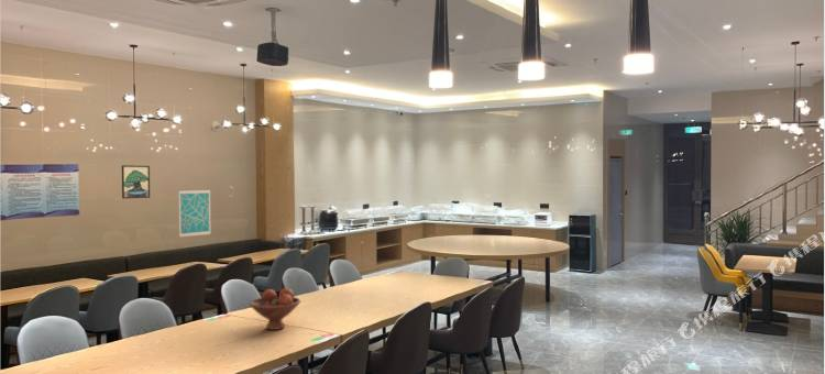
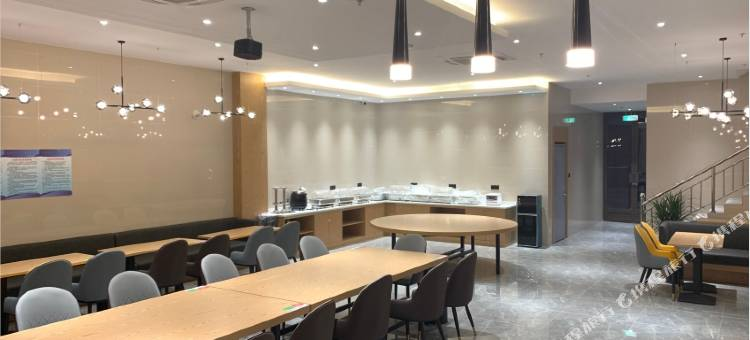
- wall art [178,188,212,239]
- fruit bowl [249,287,301,331]
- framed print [121,164,151,200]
